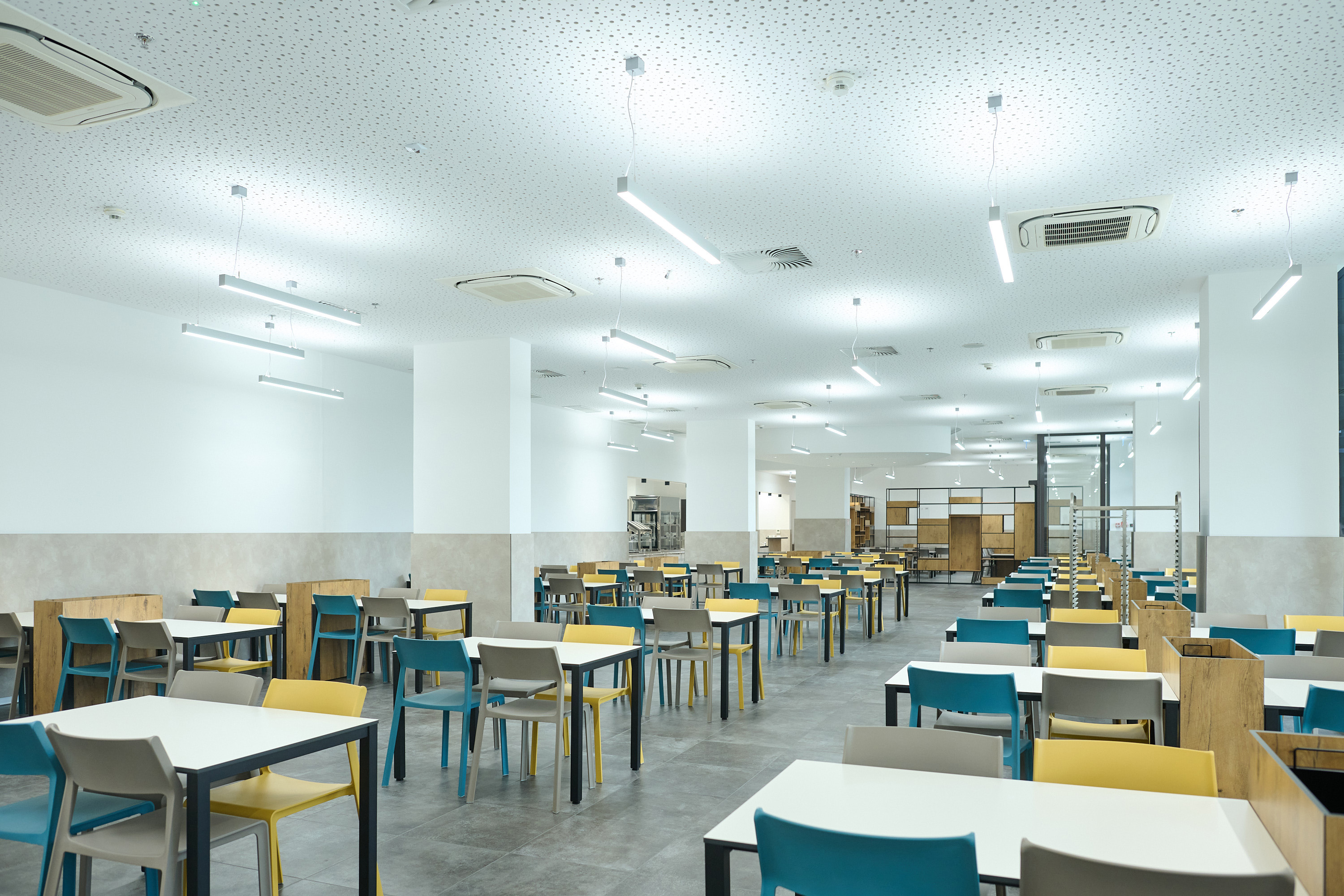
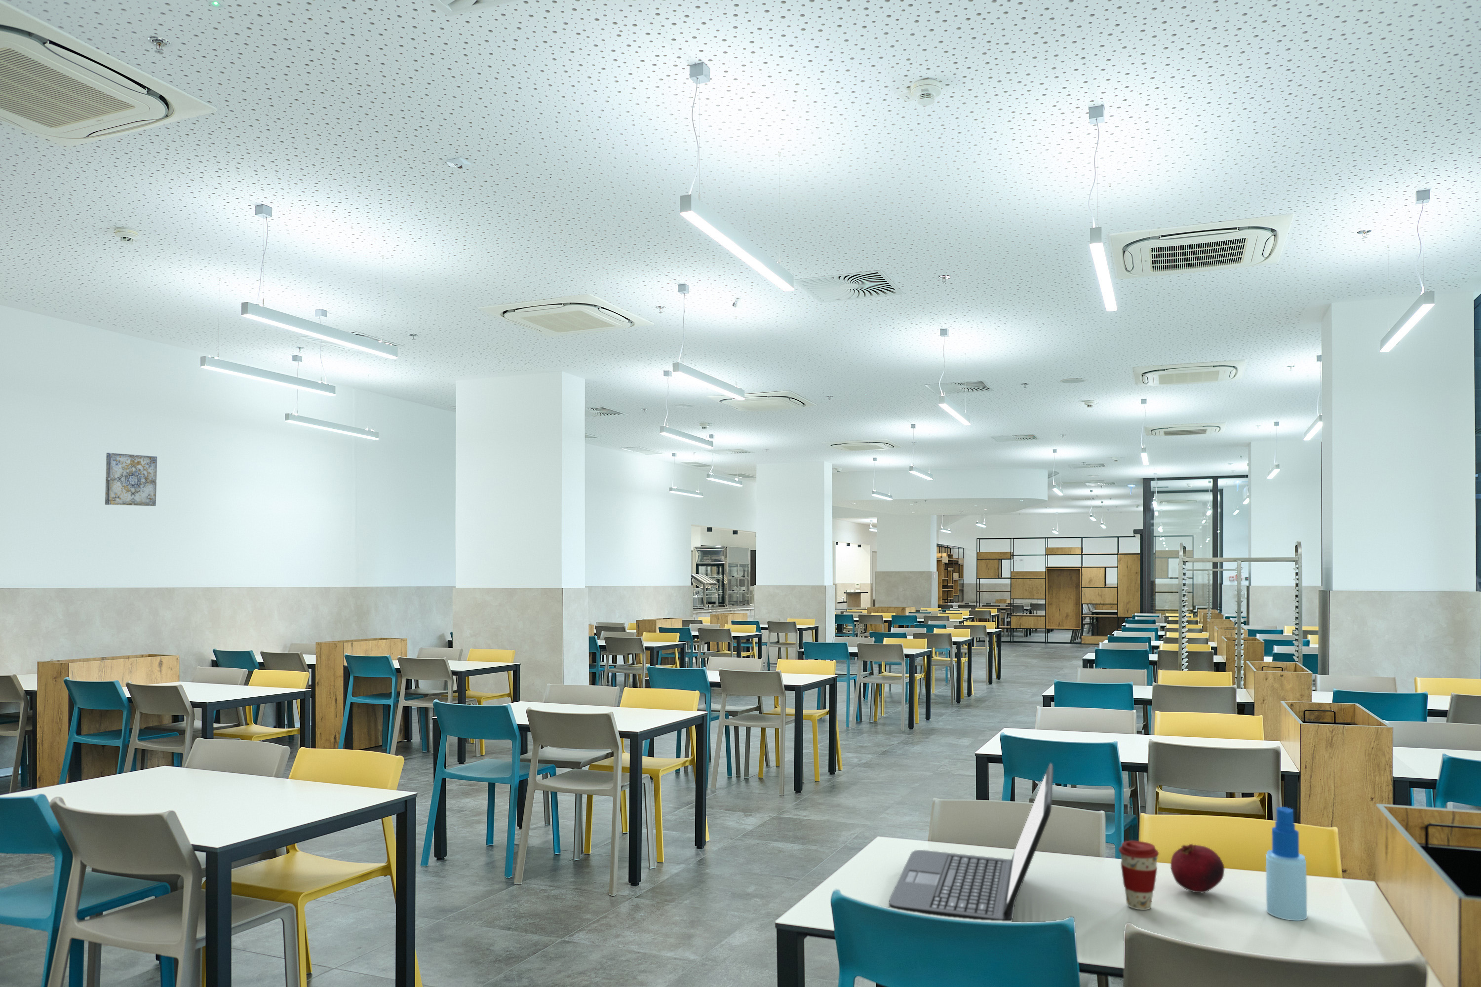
+ wall art [105,452,158,507]
+ laptop [888,762,1053,922]
+ fruit [1170,844,1224,893]
+ coffee cup [1118,840,1159,911]
+ spray bottle [1265,806,1308,921]
